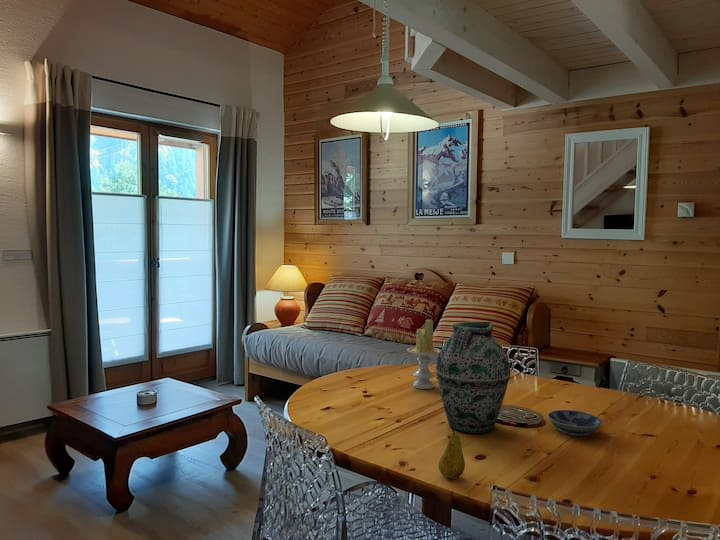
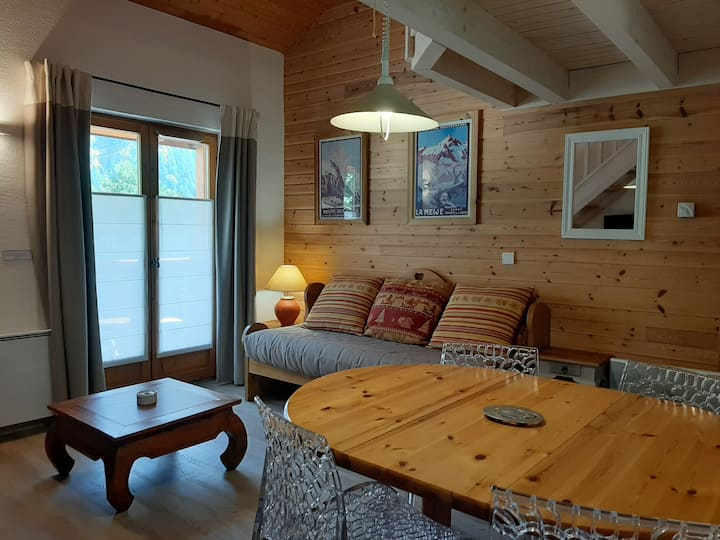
- bowl [547,409,604,437]
- fruit [437,425,466,479]
- candle [406,318,441,390]
- vase [435,321,512,435]
